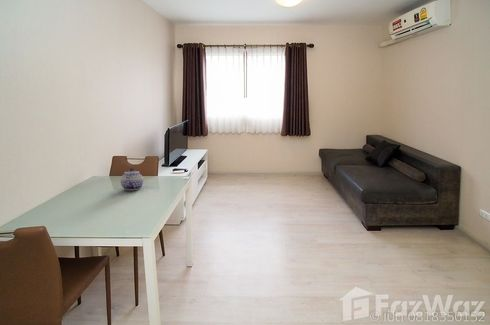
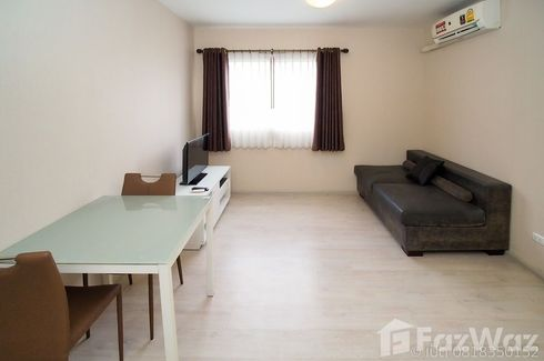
- teapot [120,167,144,191]
